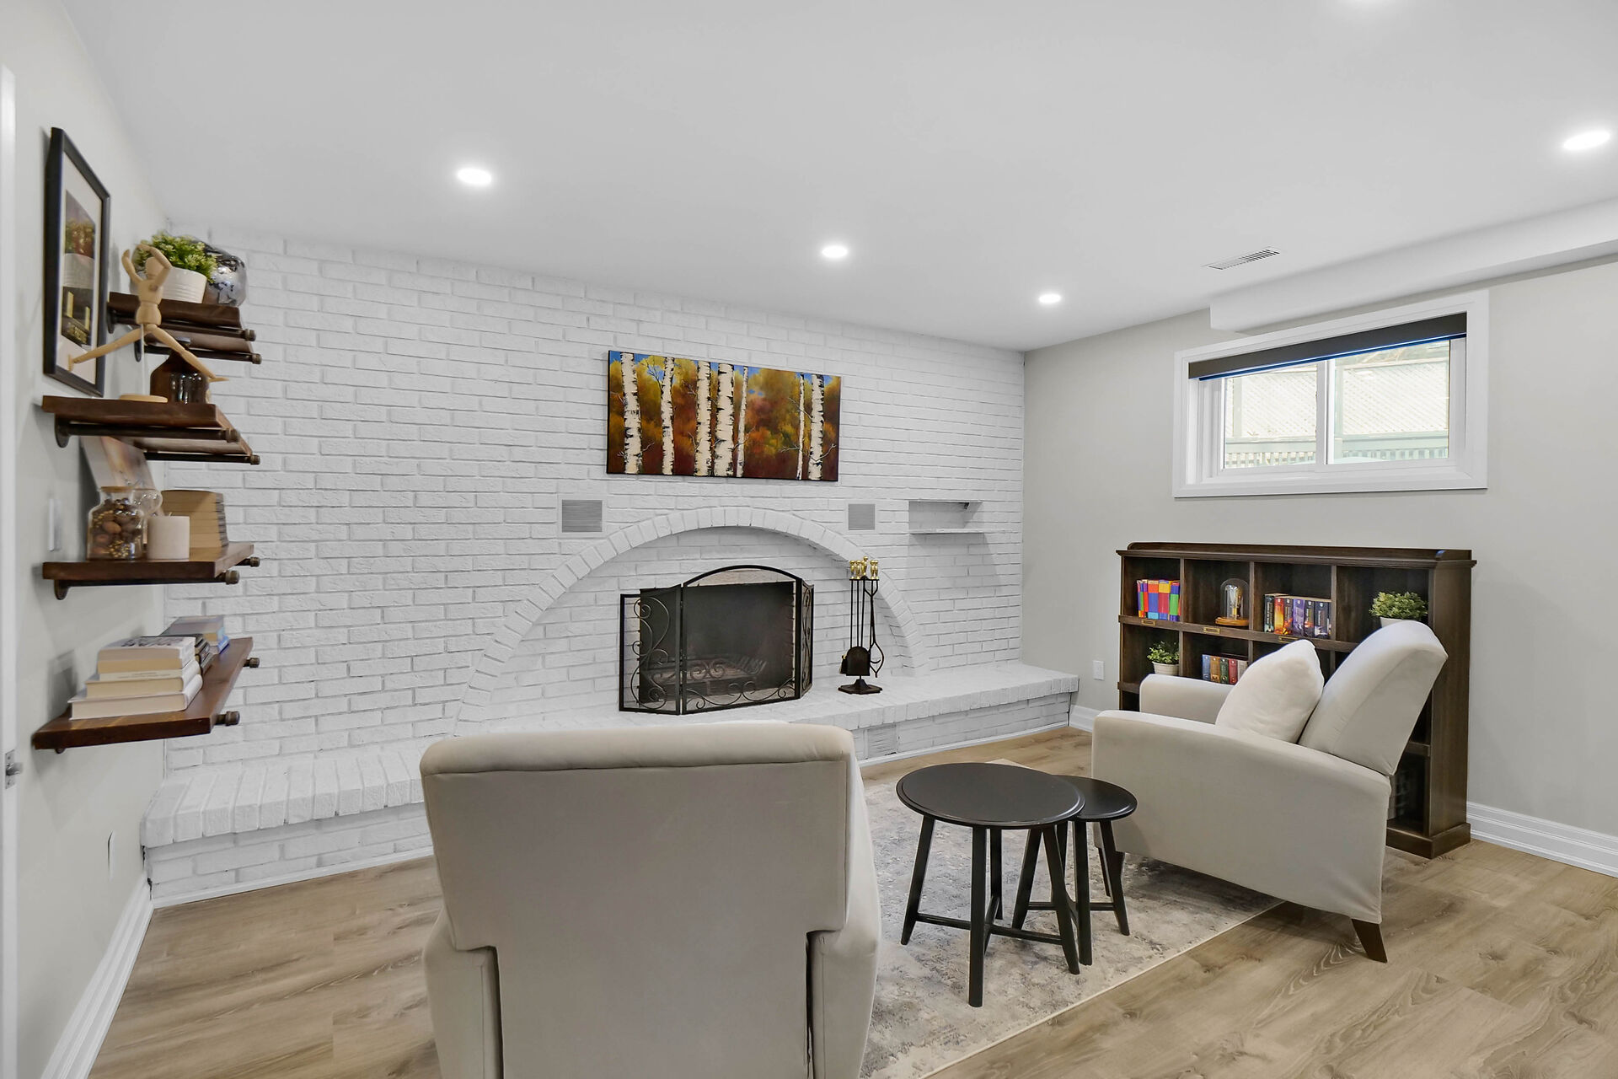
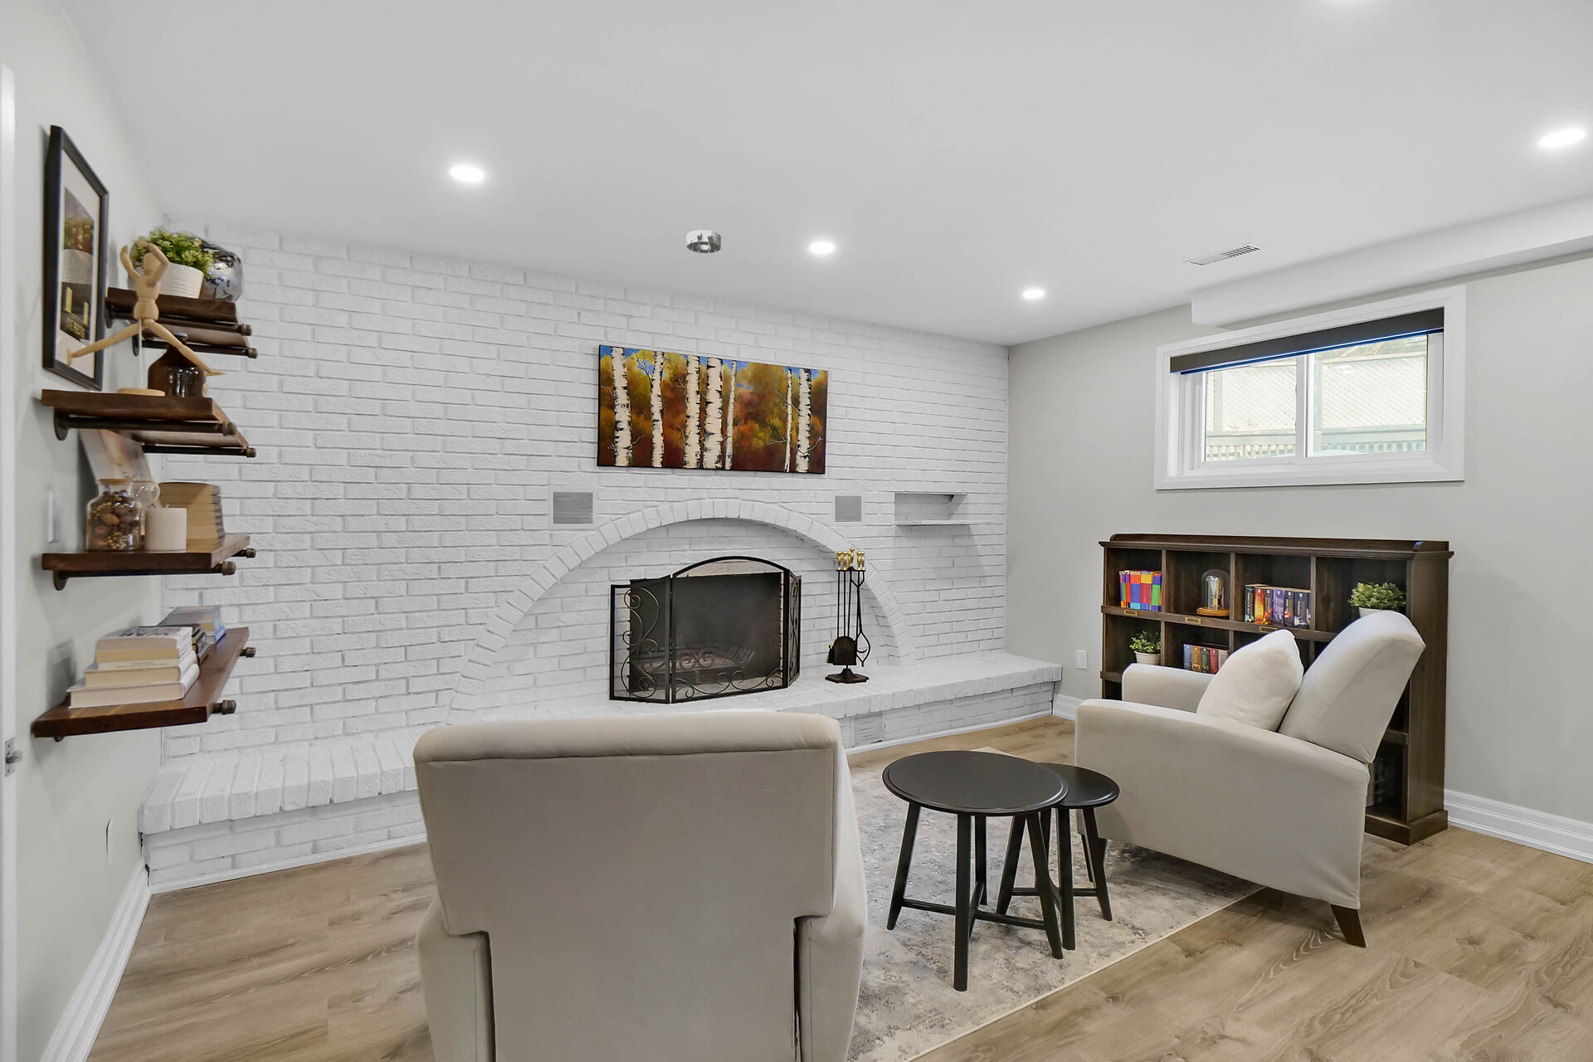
+ smoke detector [686,229,722,254]
